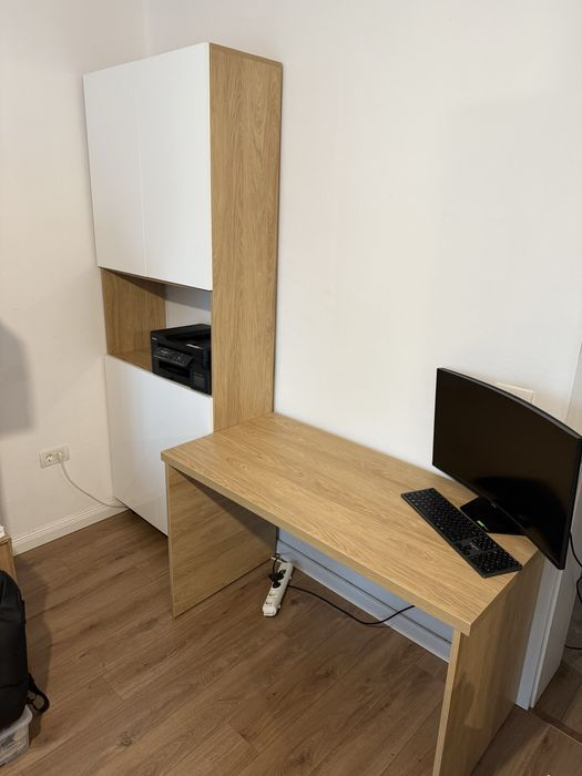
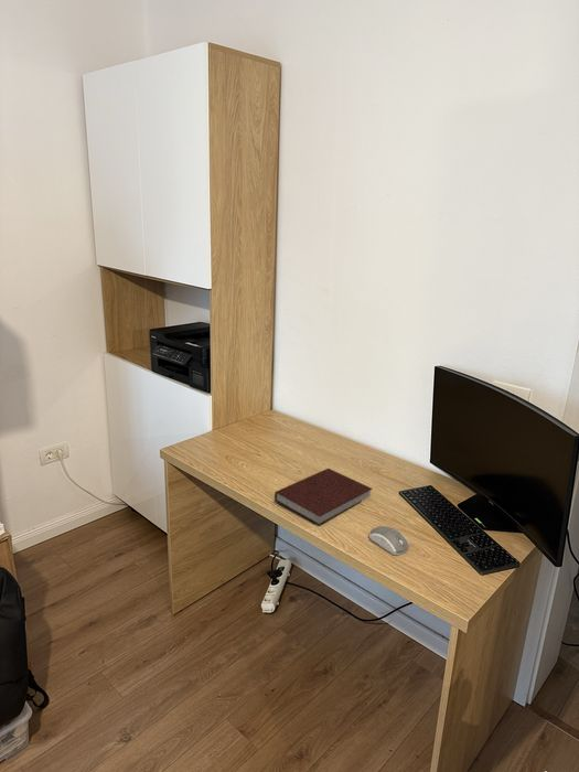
+ computer mouse [368,525,410,556]
+ notebook [274,468,374,526]
